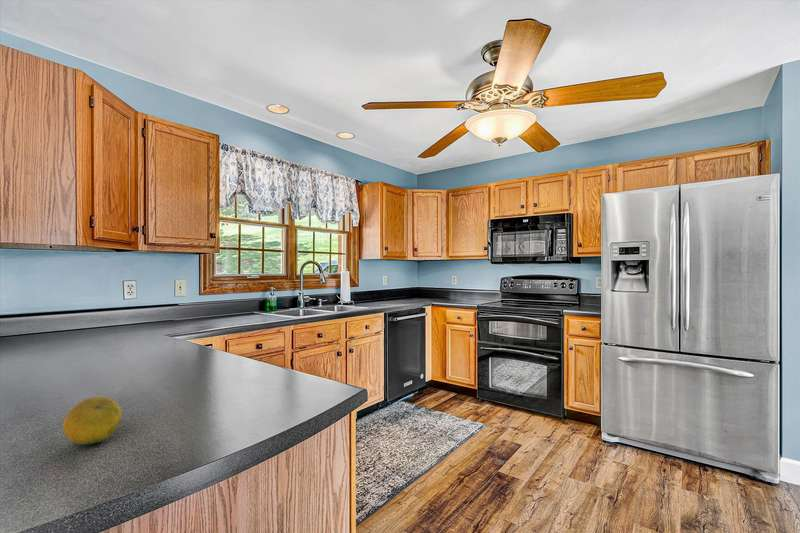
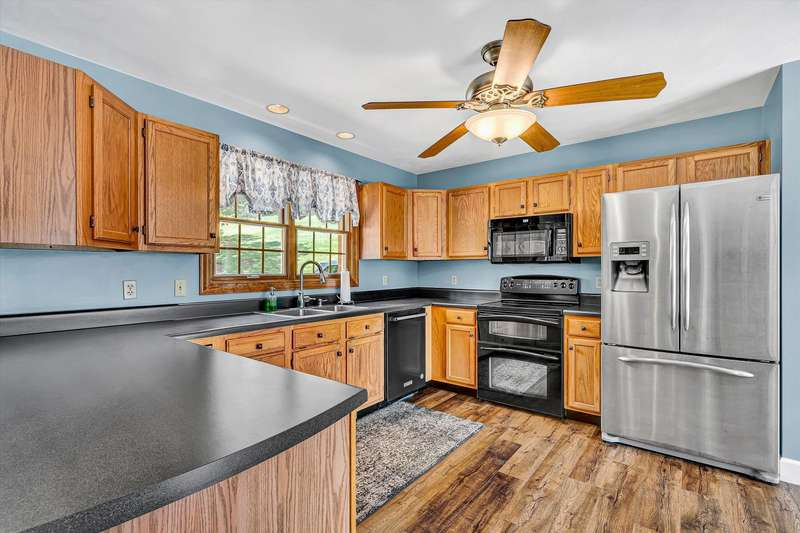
- fruit [62,396,122,445]
